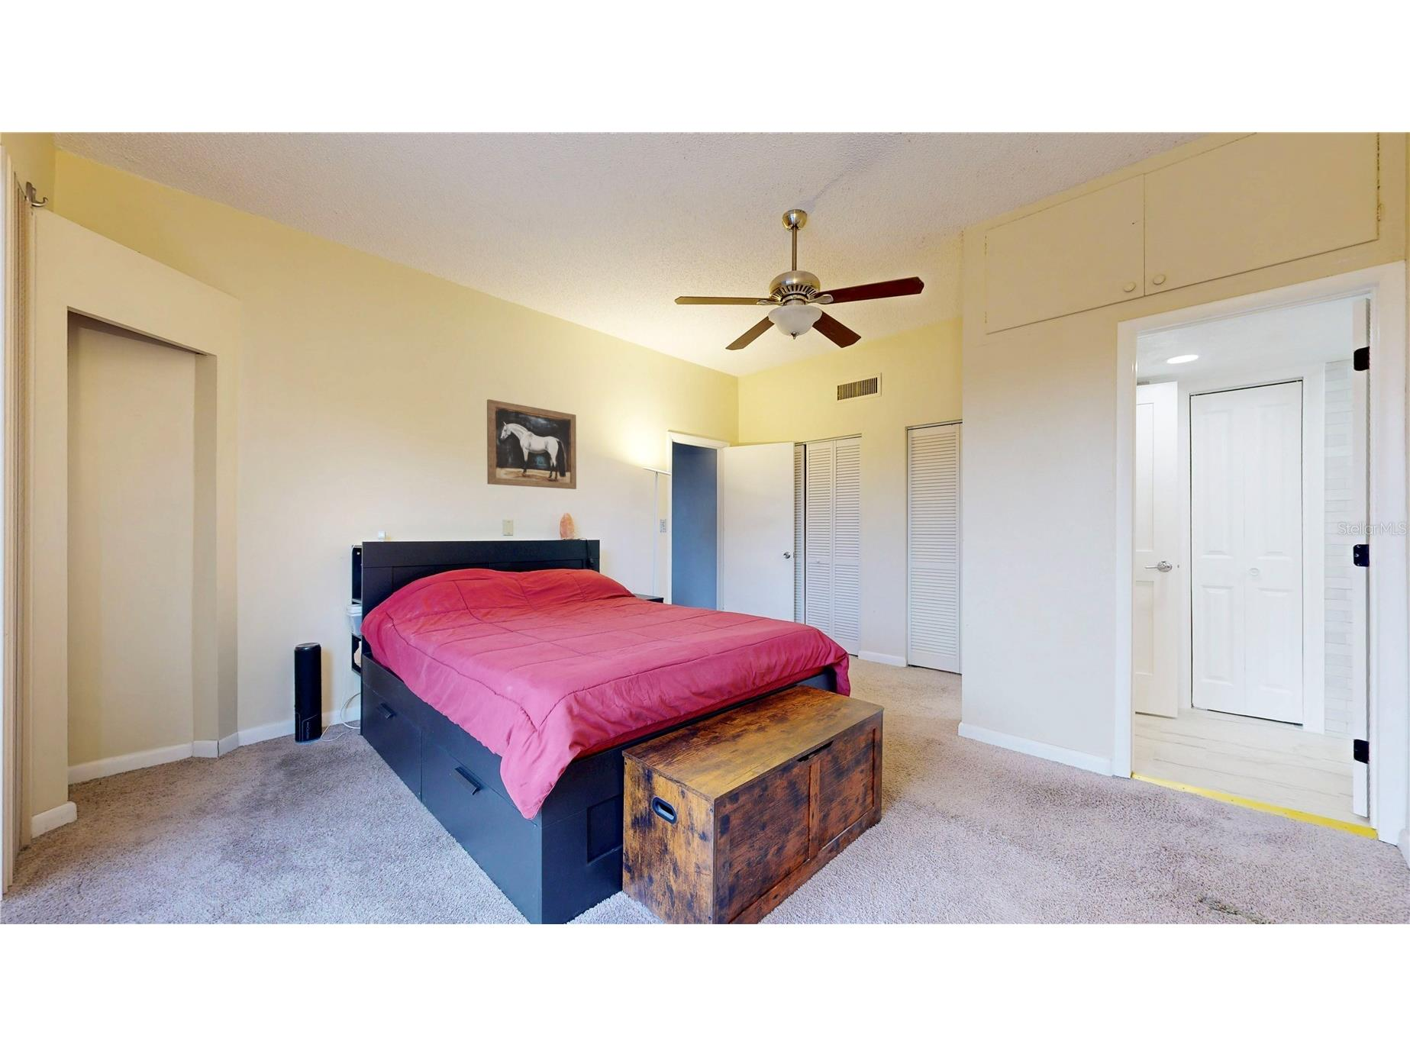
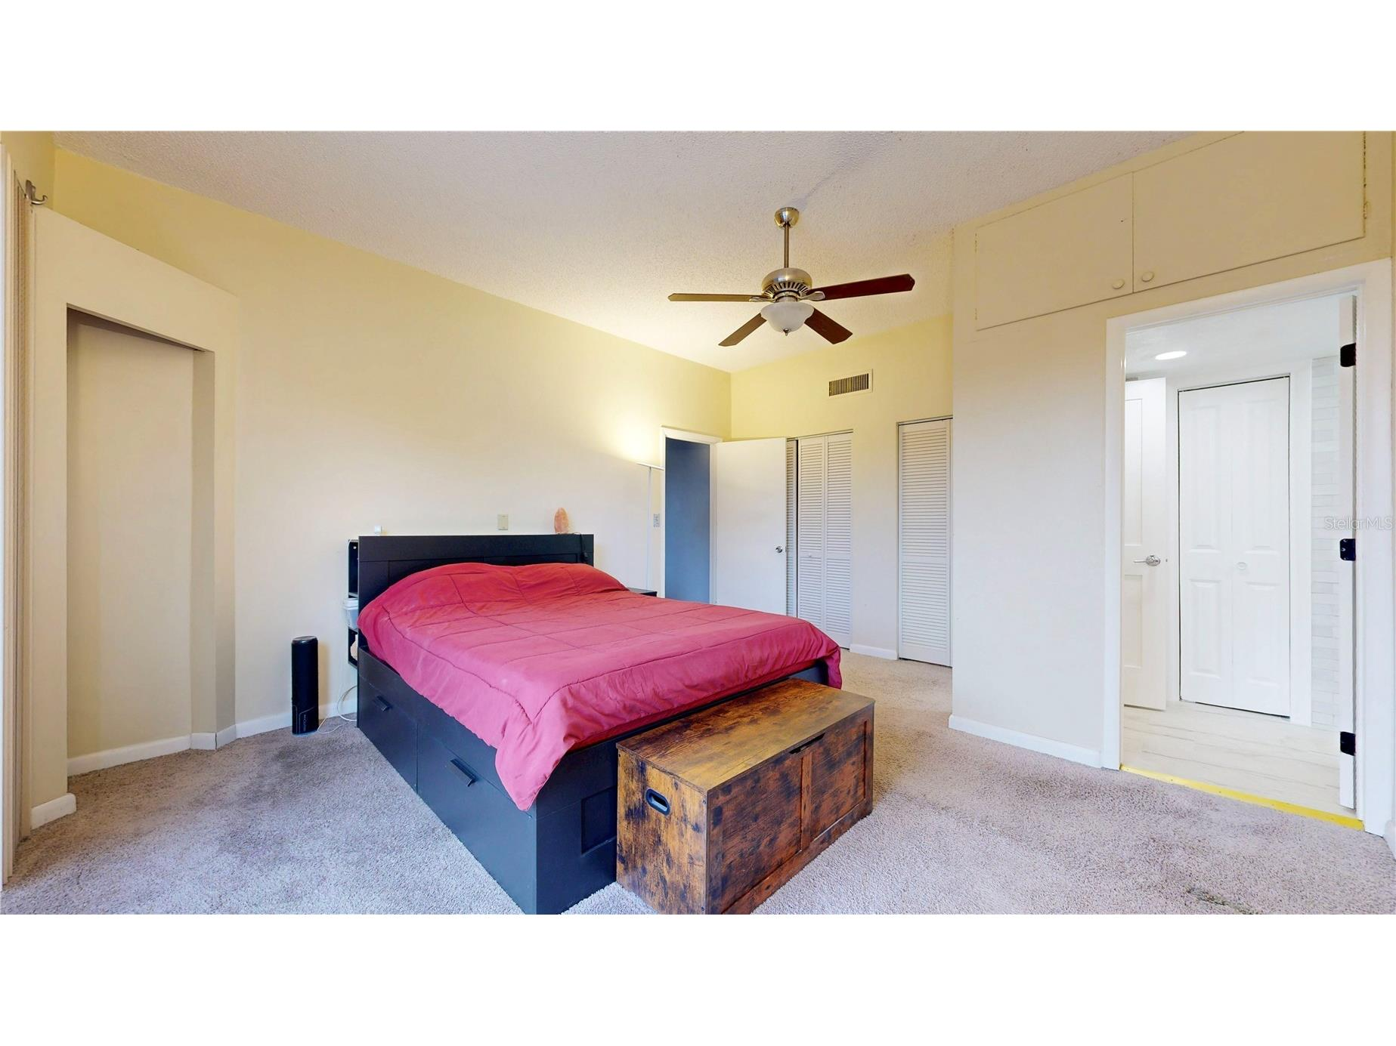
- wall art [486,399,577,490]
